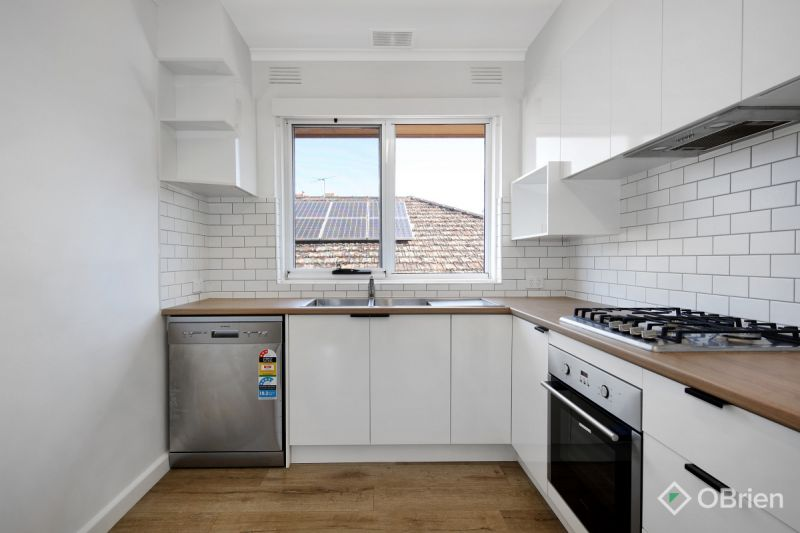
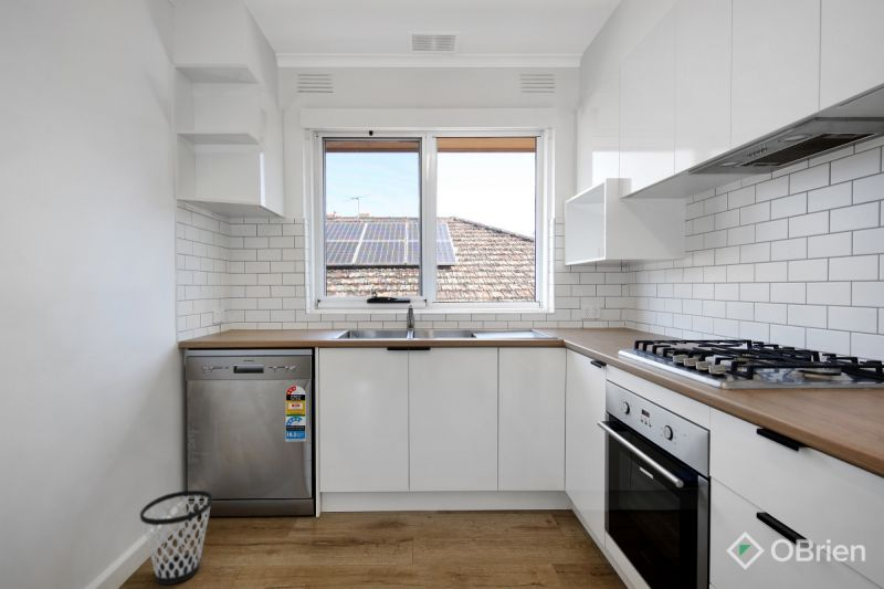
+ wastebasket [139,490,213,586]
